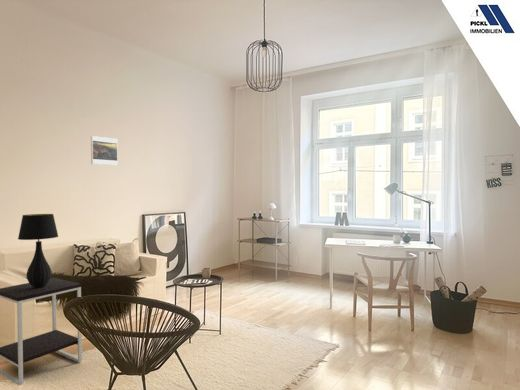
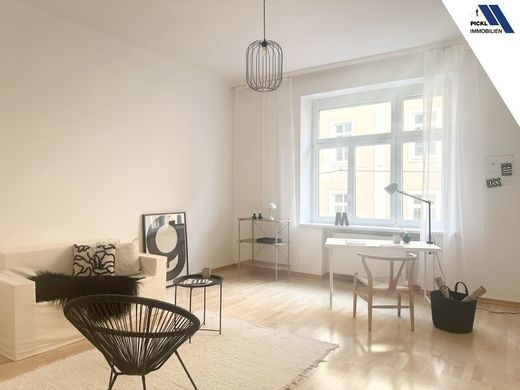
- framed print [90,135,119,166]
- side table [0,277,83,386]
- table lamp [17,213,59,288]
